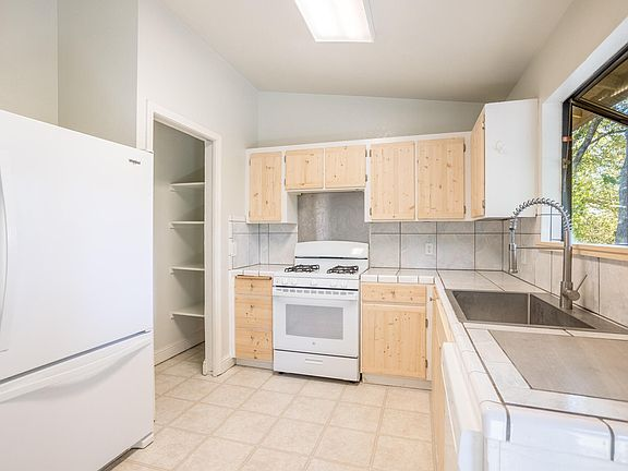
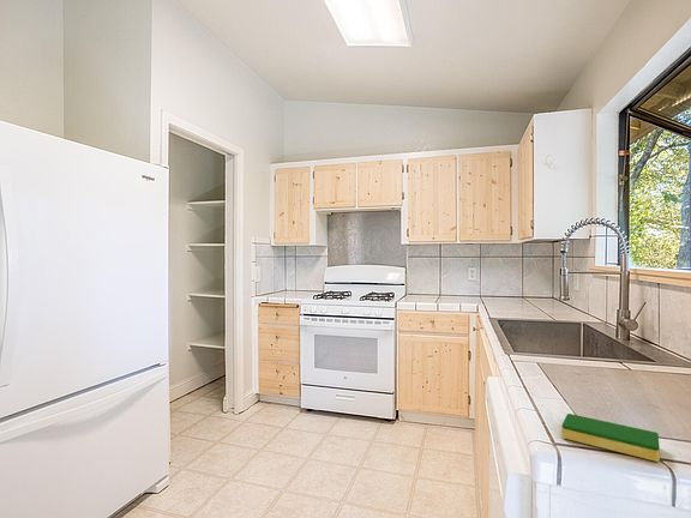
+ dish sponge [560,412,661,463]
